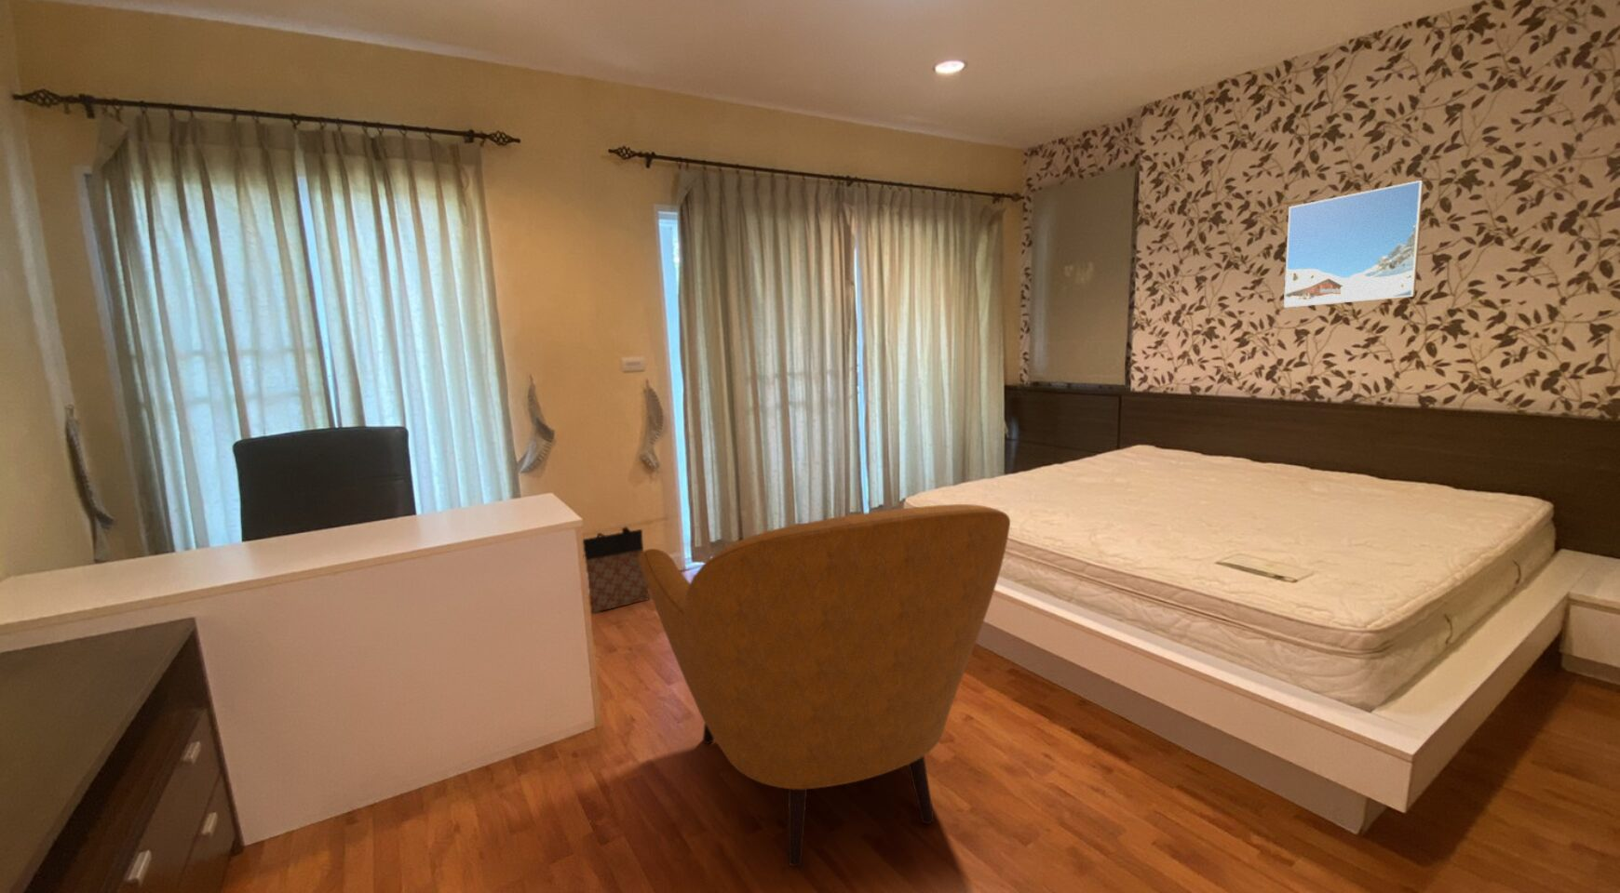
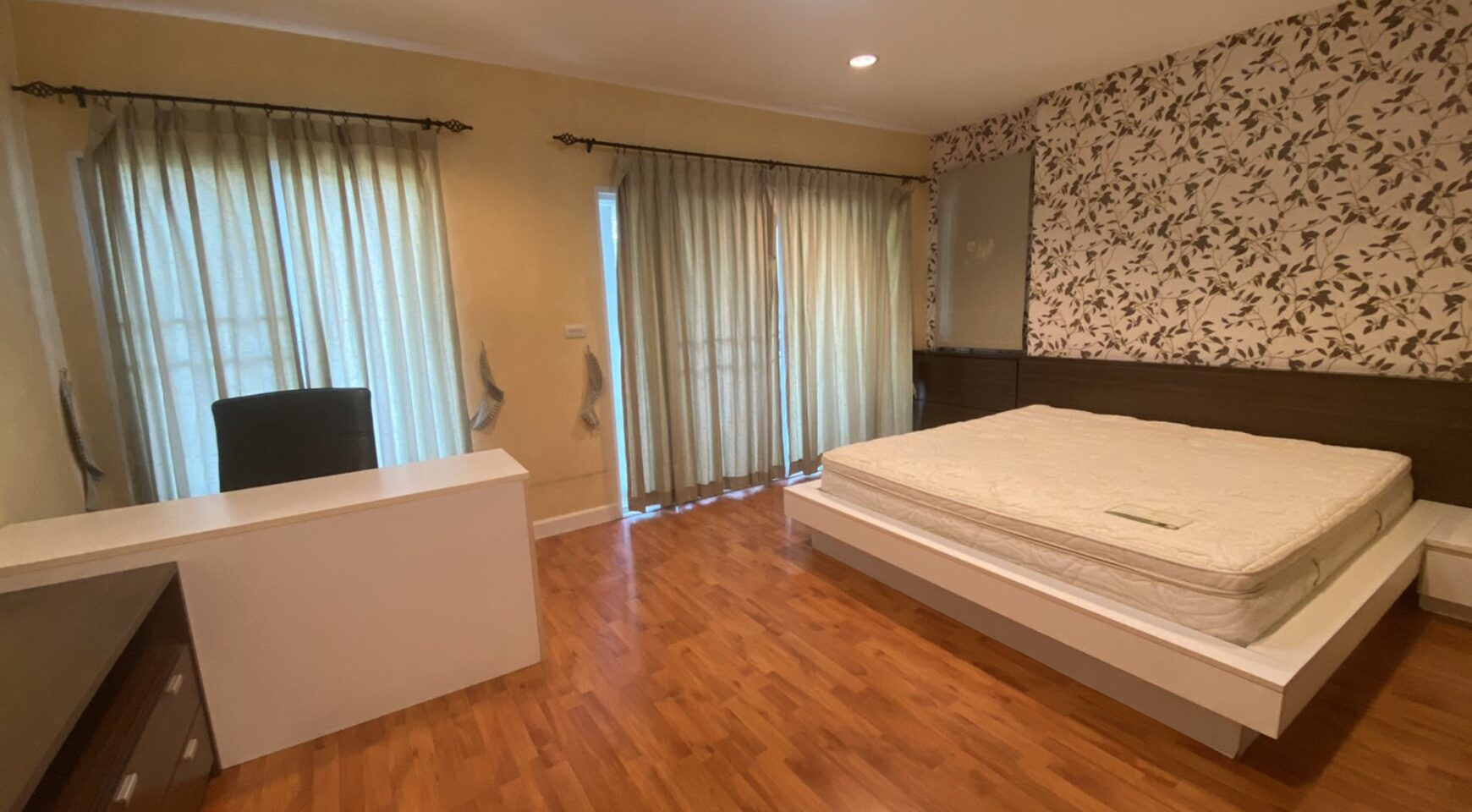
- bag [582,526,650,614]
- armchair [638,504,1011,867]
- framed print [1283,179,1424,309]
